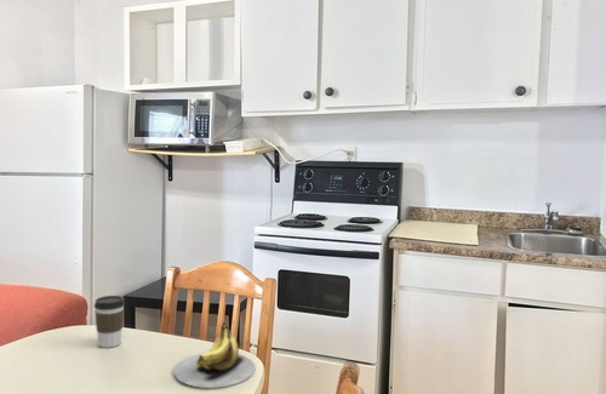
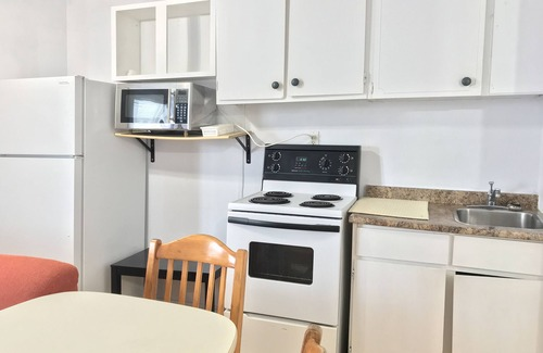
- coffee cup [93,295,126,349]
- banana [172,321,257,389]
